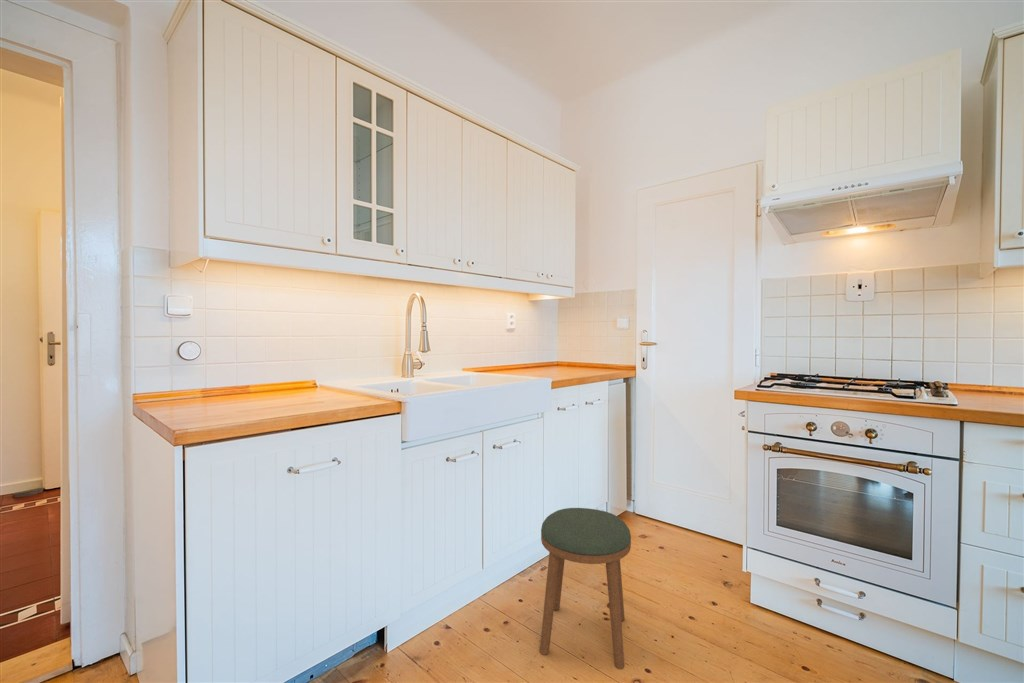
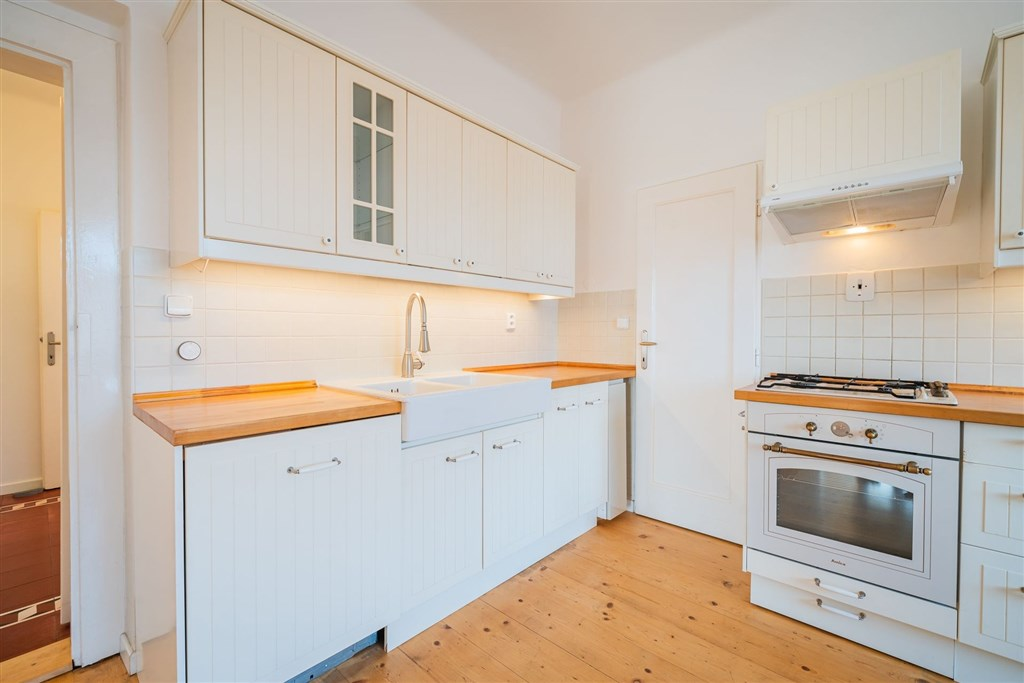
- stool [539,507,632,671]
